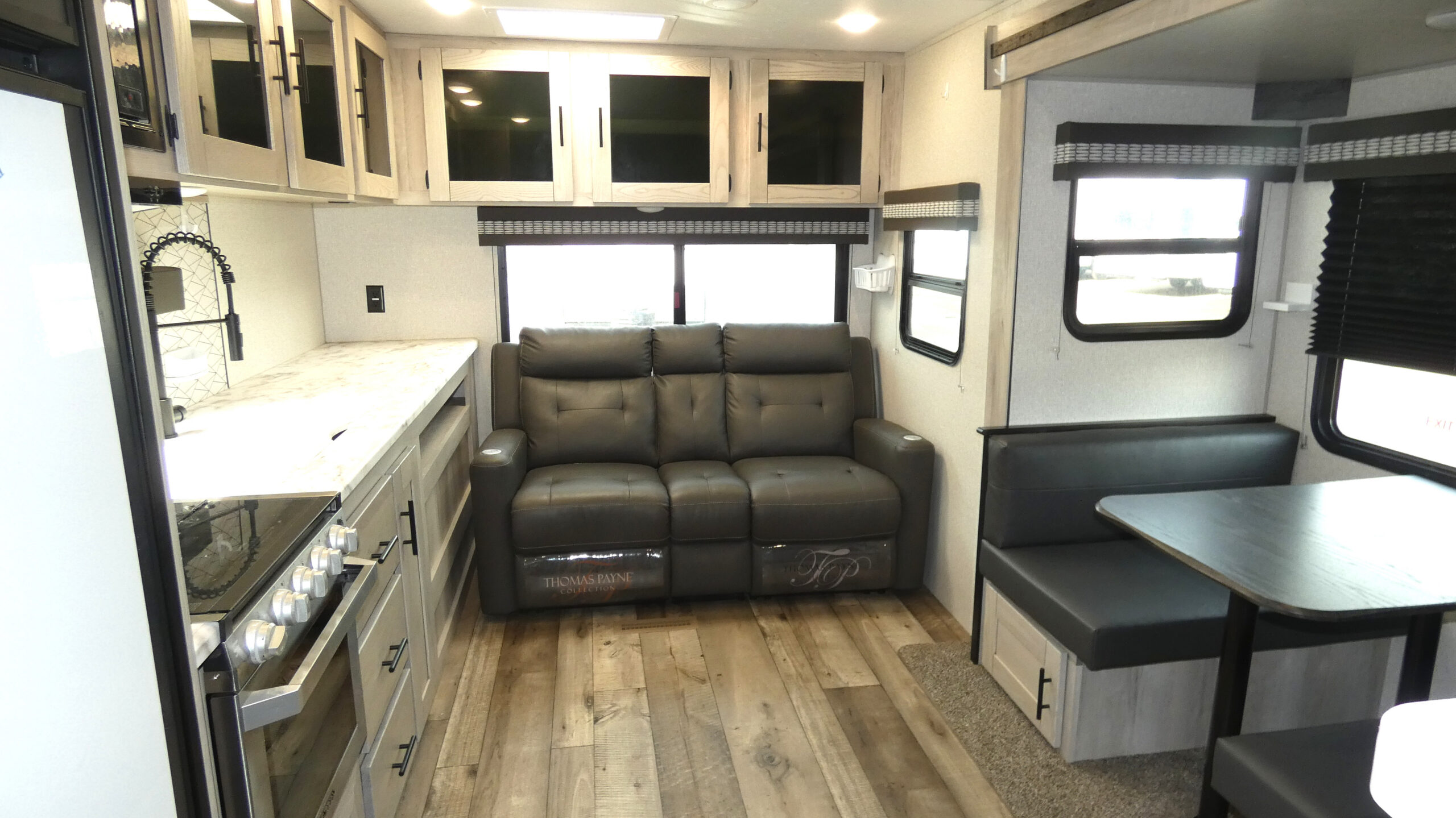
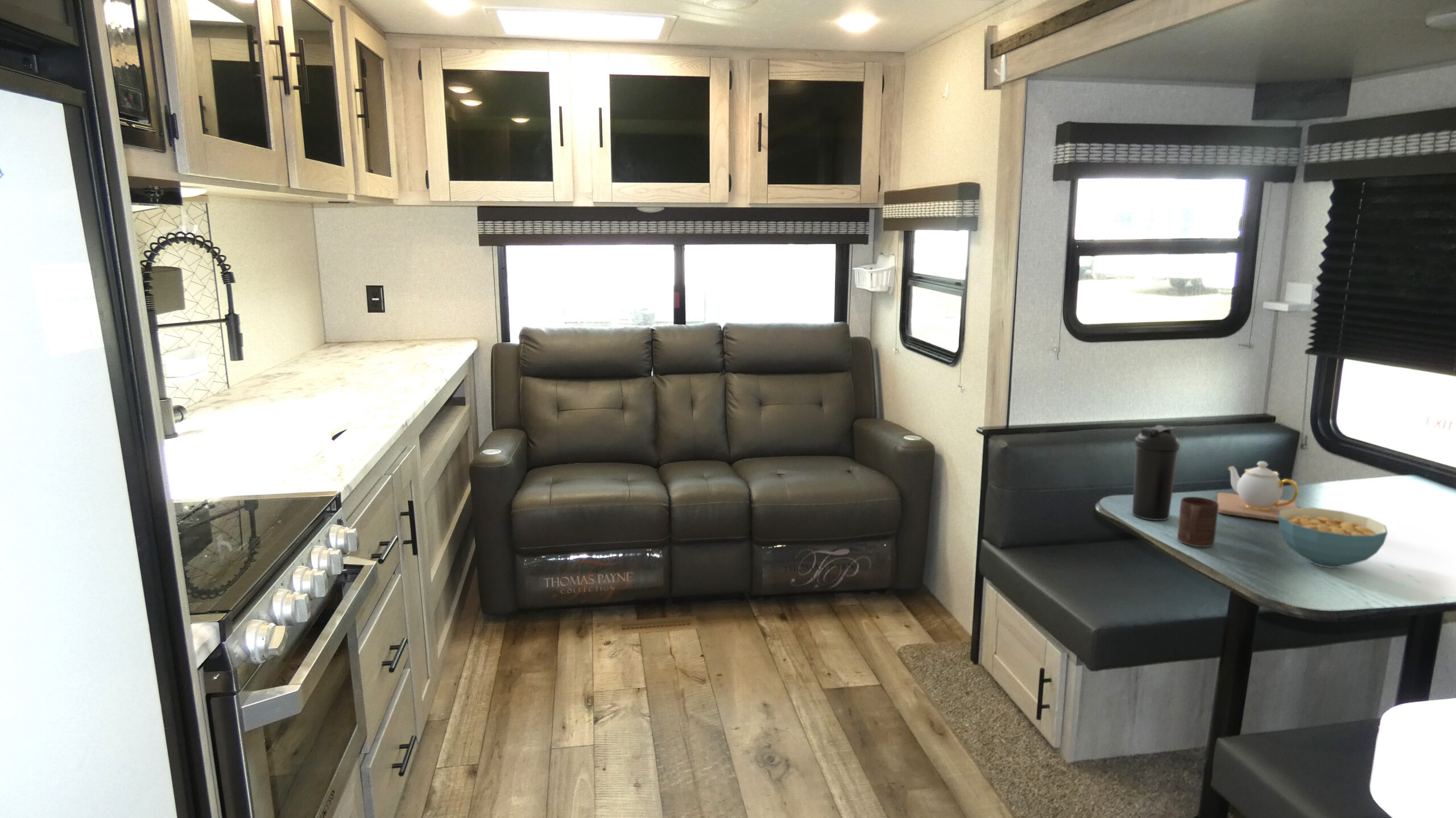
+ teapot [1217,460,1299,522]
+ cup [1177,496,1218,547]
+ cereal bowl [1279,507,1388,568]
+ water bottle [1132,425,1181,521]
